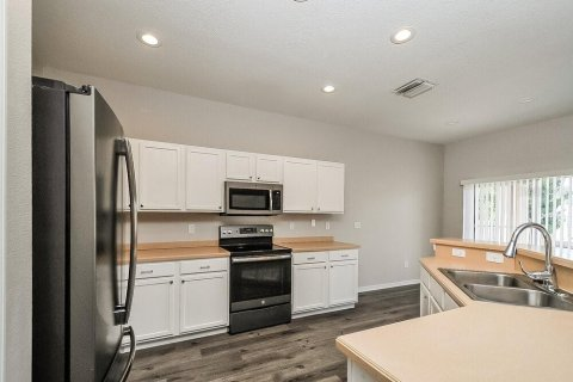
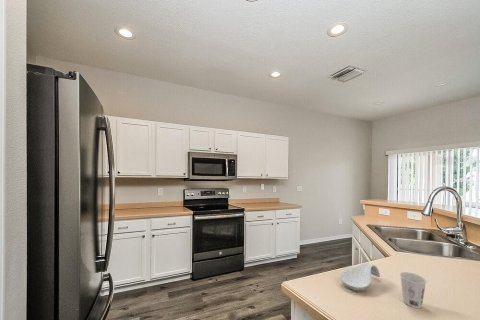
+ cup [399,271,428,310]
+ spoon rest [339,262,381,292]
